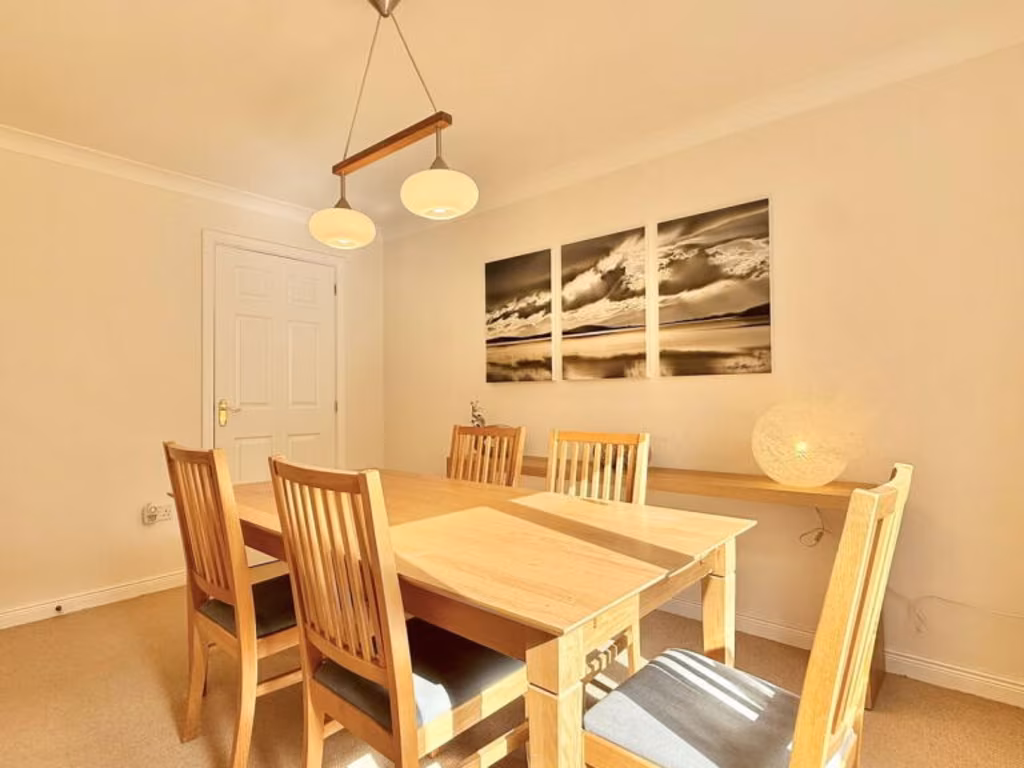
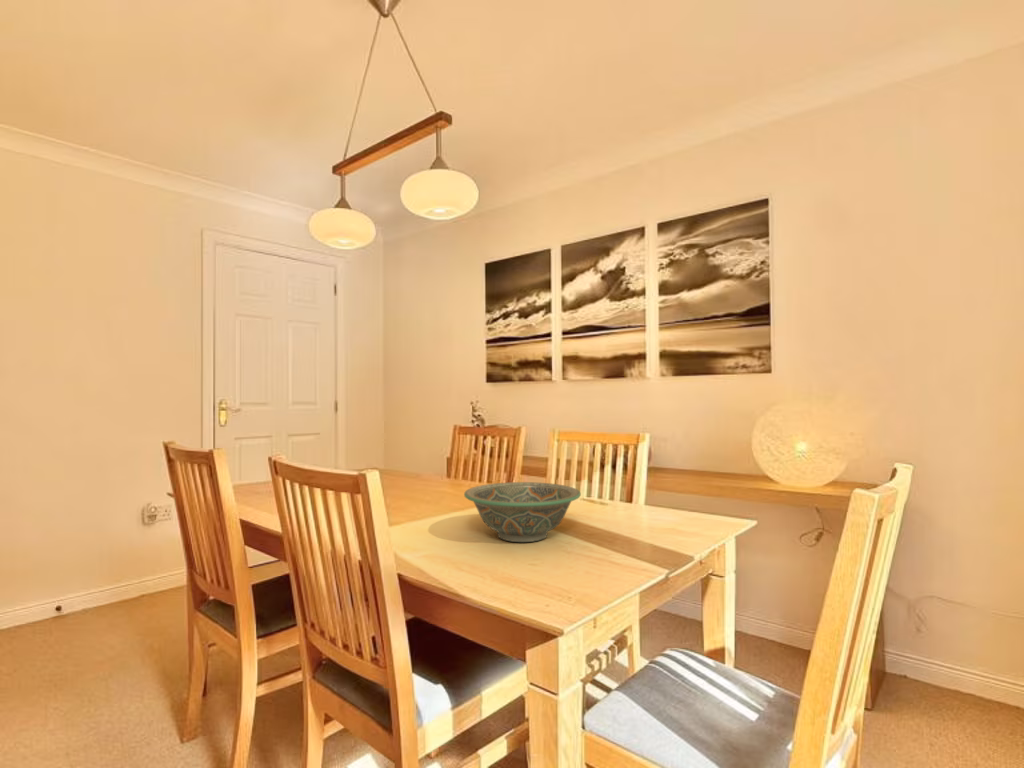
+ decorative bowl [463,481,581,543]
